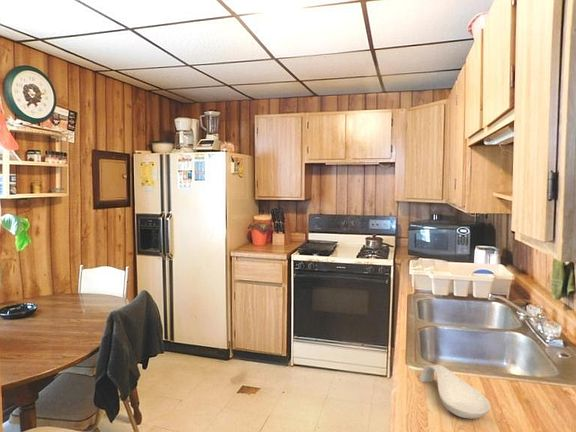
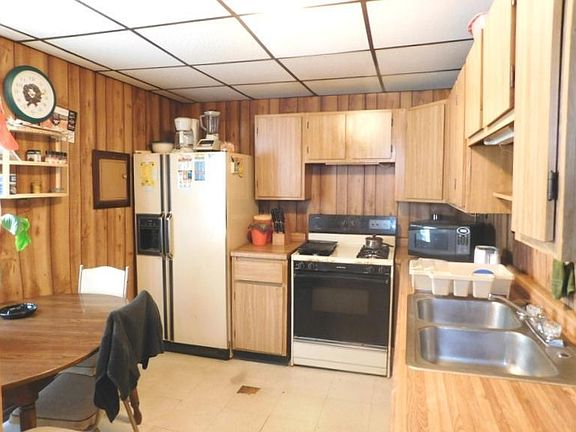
- spoon rest [418,364,491,419]
